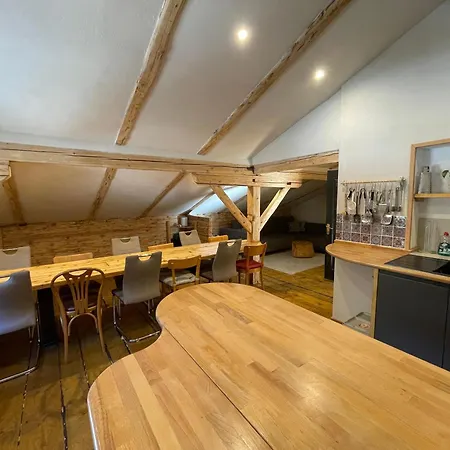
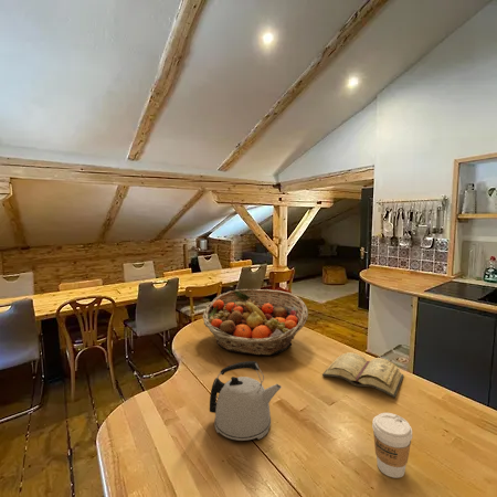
+ kettle [209,360,283,442]
+ fruit basket [202,288,309,356]
+ diary [321,351,404,399]
+ coffee cup [371,412,413,479]
